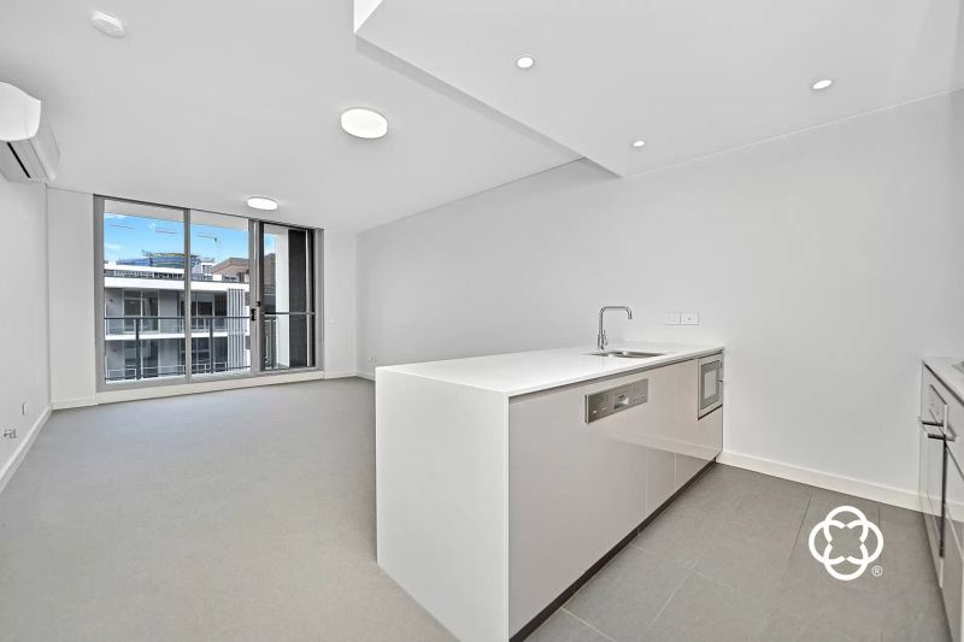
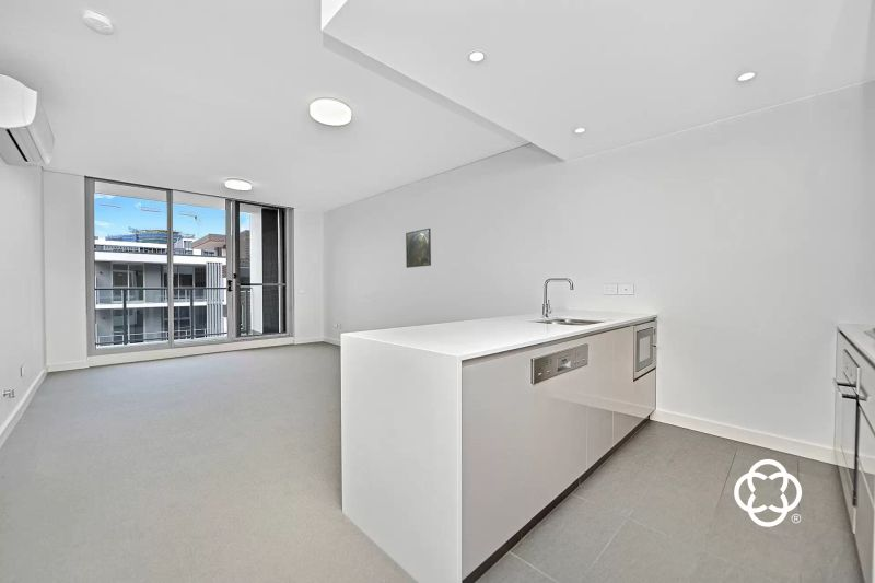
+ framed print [405,228,432,269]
